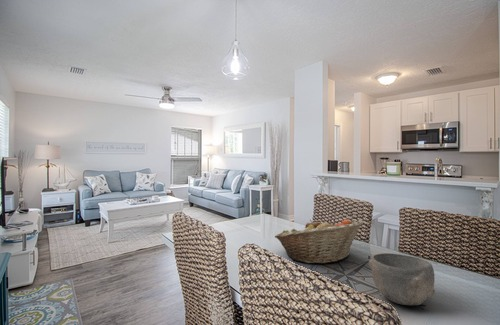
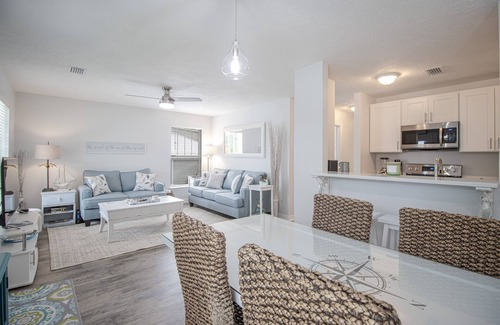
- bowl [368,252,436,306]
- fruit basket [274,219,364,264]
